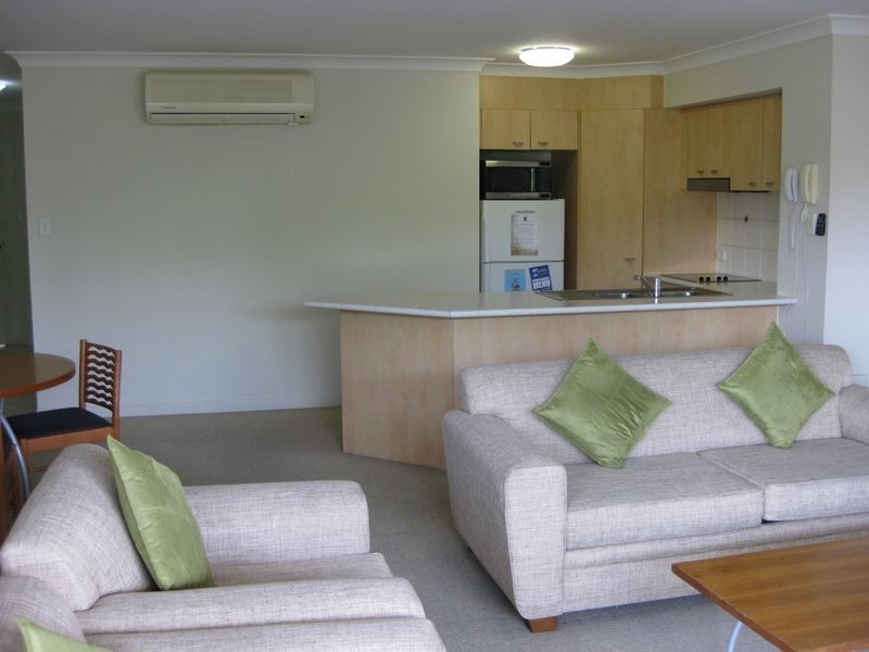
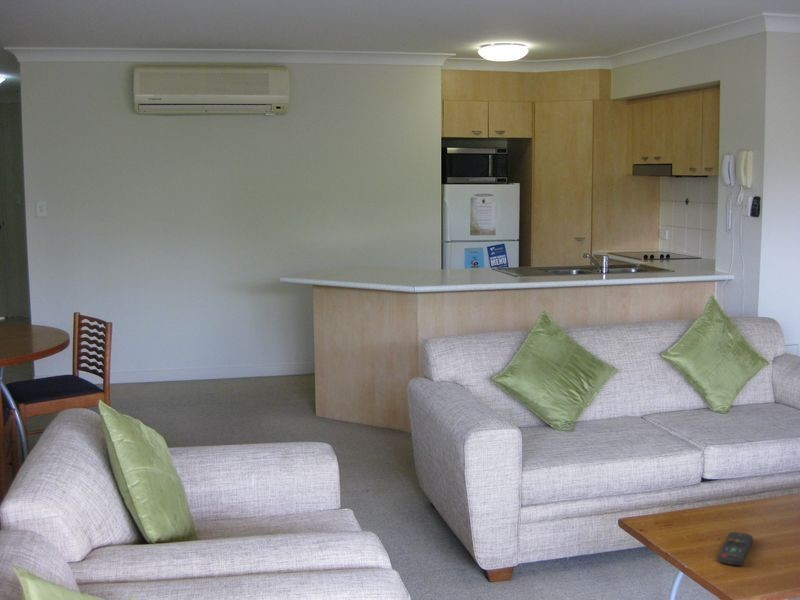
+ remote control [717,531,754,566]
